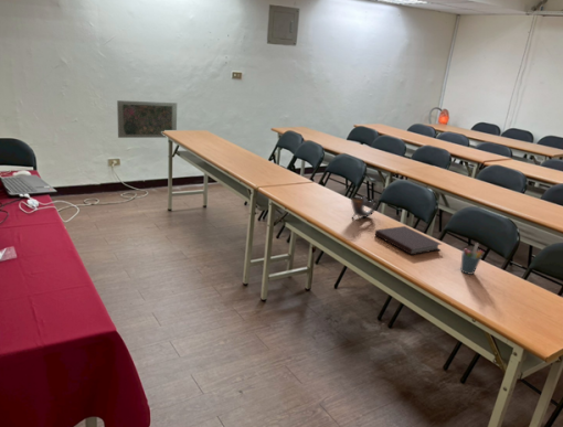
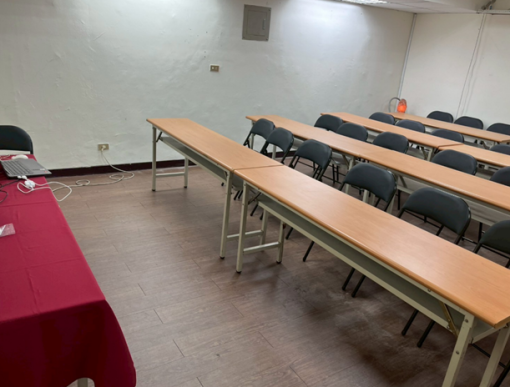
- road map [116,99,178,139]
- notebook [374,225,443,256]
- pen holder [459,242,484,276]
- cup [350,195,379,222]
